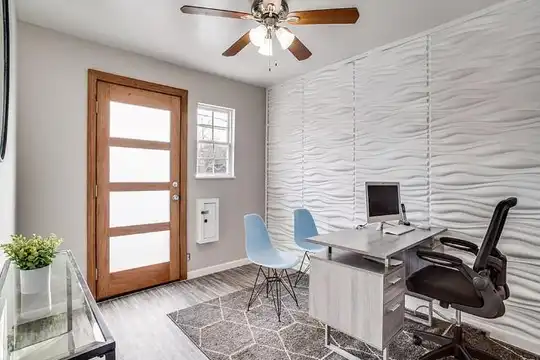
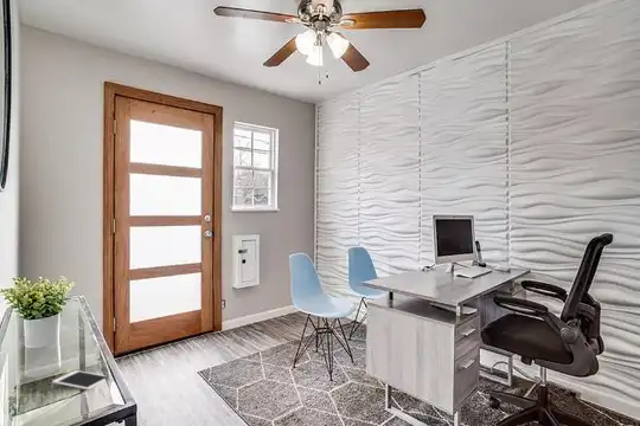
+ cell phone [51,369,108,390]
